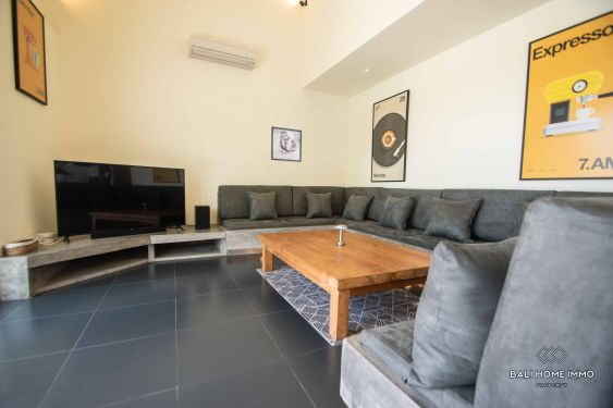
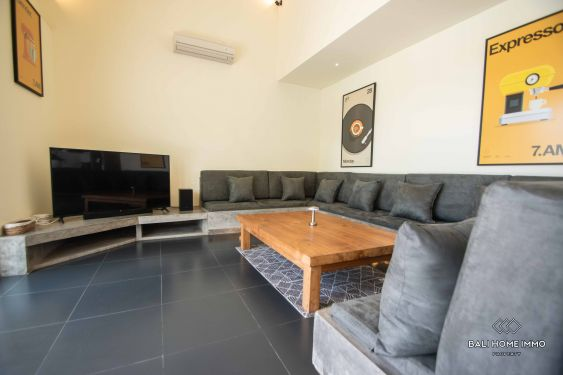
- wall art [270,125,303,163]
